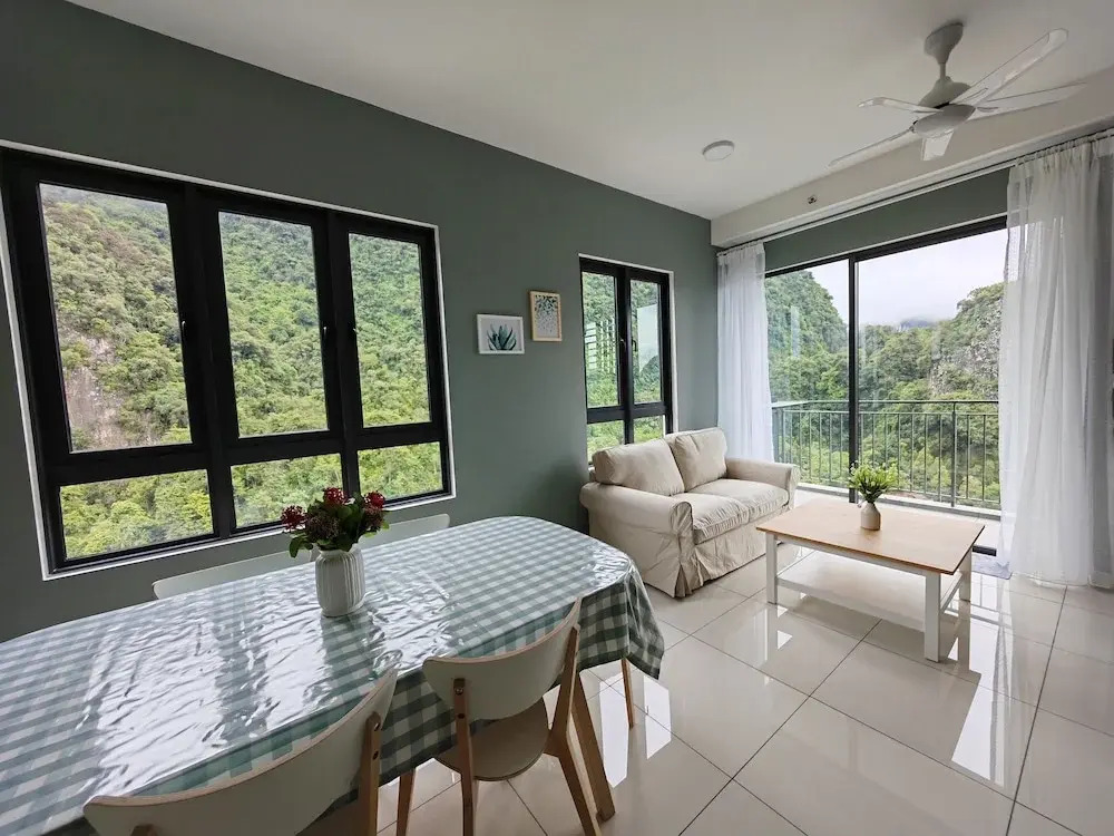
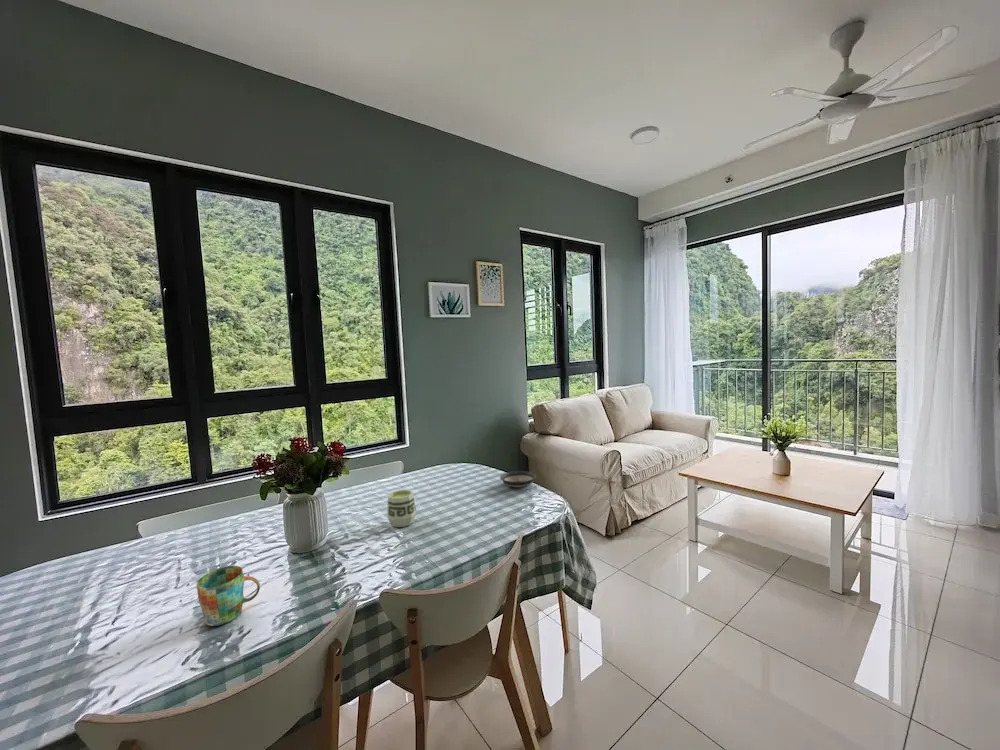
+ mug [196,565,261,627]
+ saucer [499,470,537,488]
+ cup [386,489,417,528]
